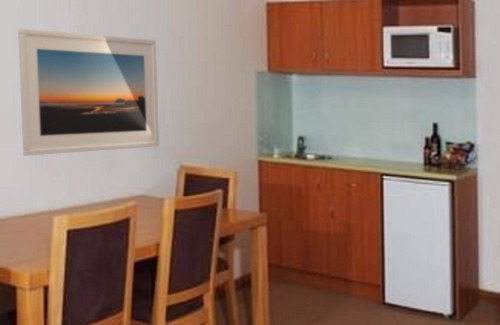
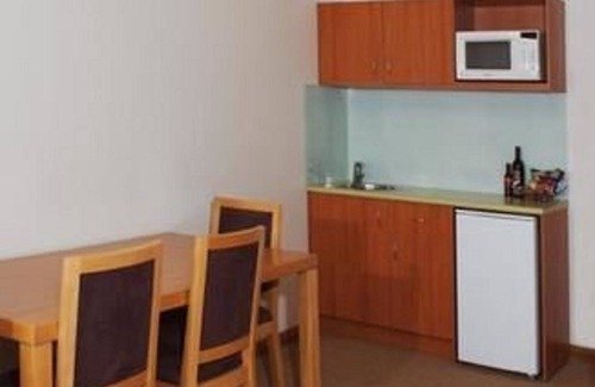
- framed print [17,28,160,156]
